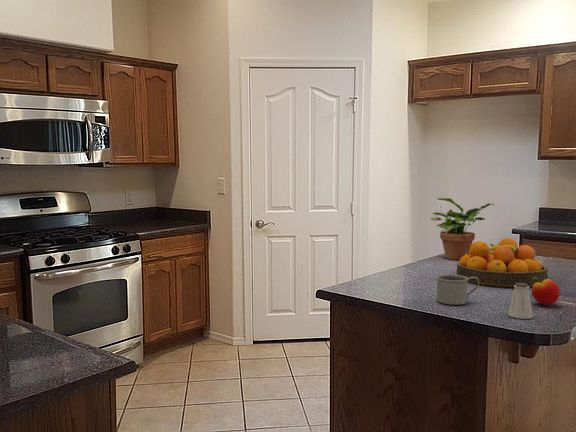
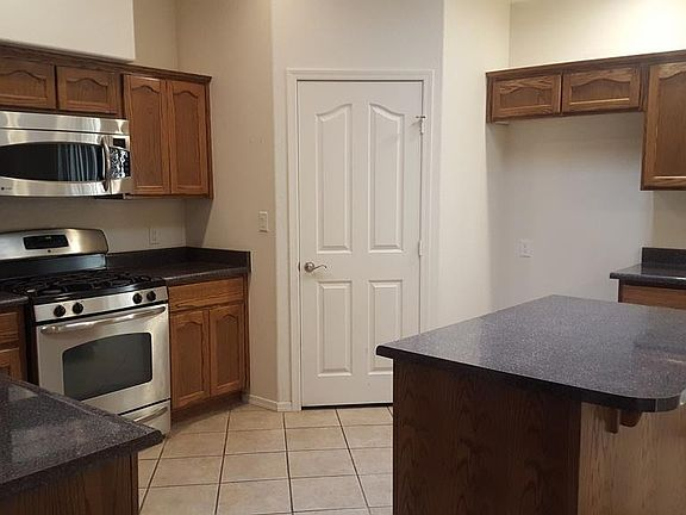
- saltshaker [507,283,534,320]
- apple [531,277,561,306]
- potted plant [430,197,495,261]
- mug [435,274,480,306]
- fruit bowl [456,237,549,288]
